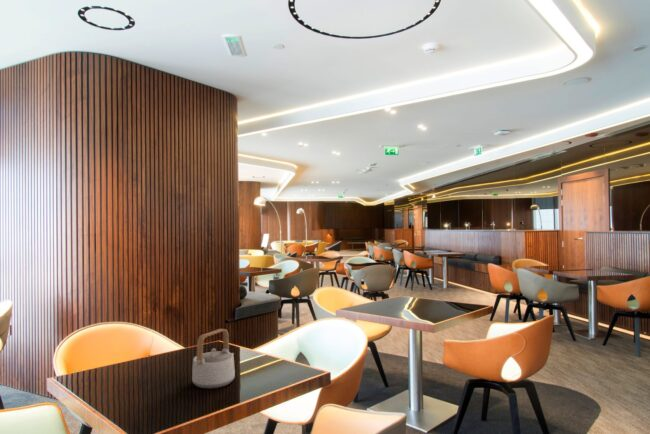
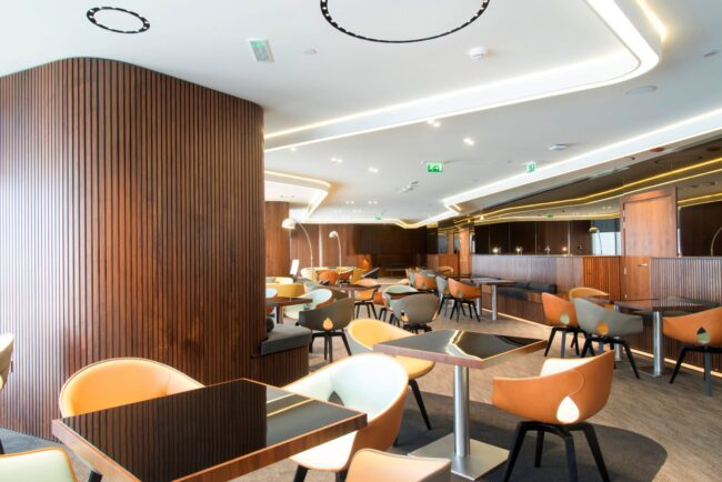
- teapot [191,328,236,390]
